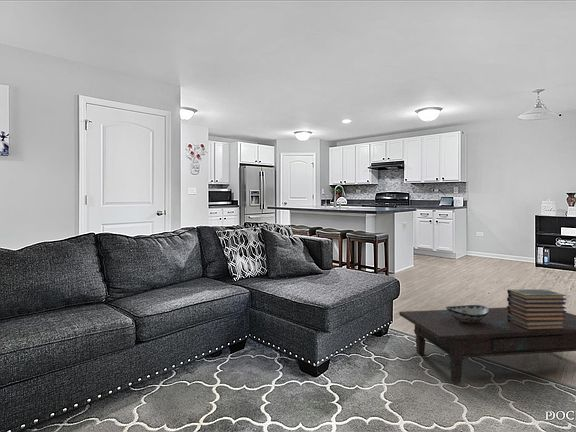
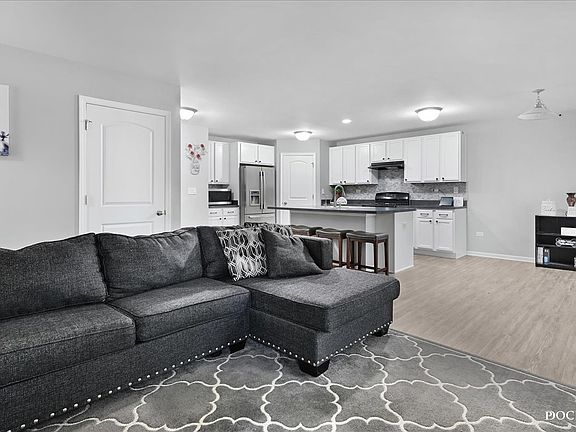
- coffee table [398,306,576,384]
- decorative bowl [445,304,490,323]
- book stack [506,288,567,330]
